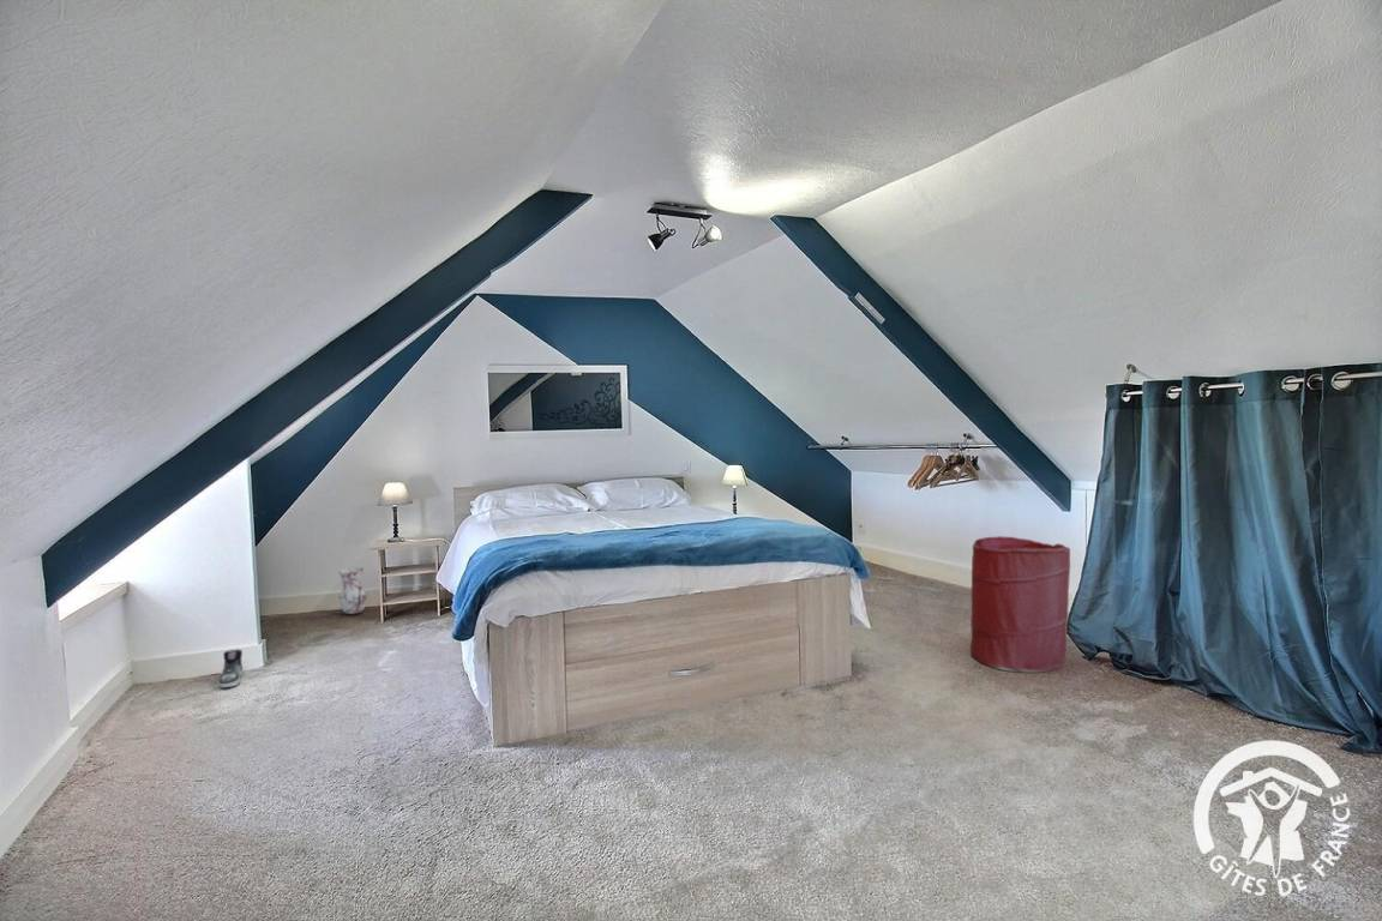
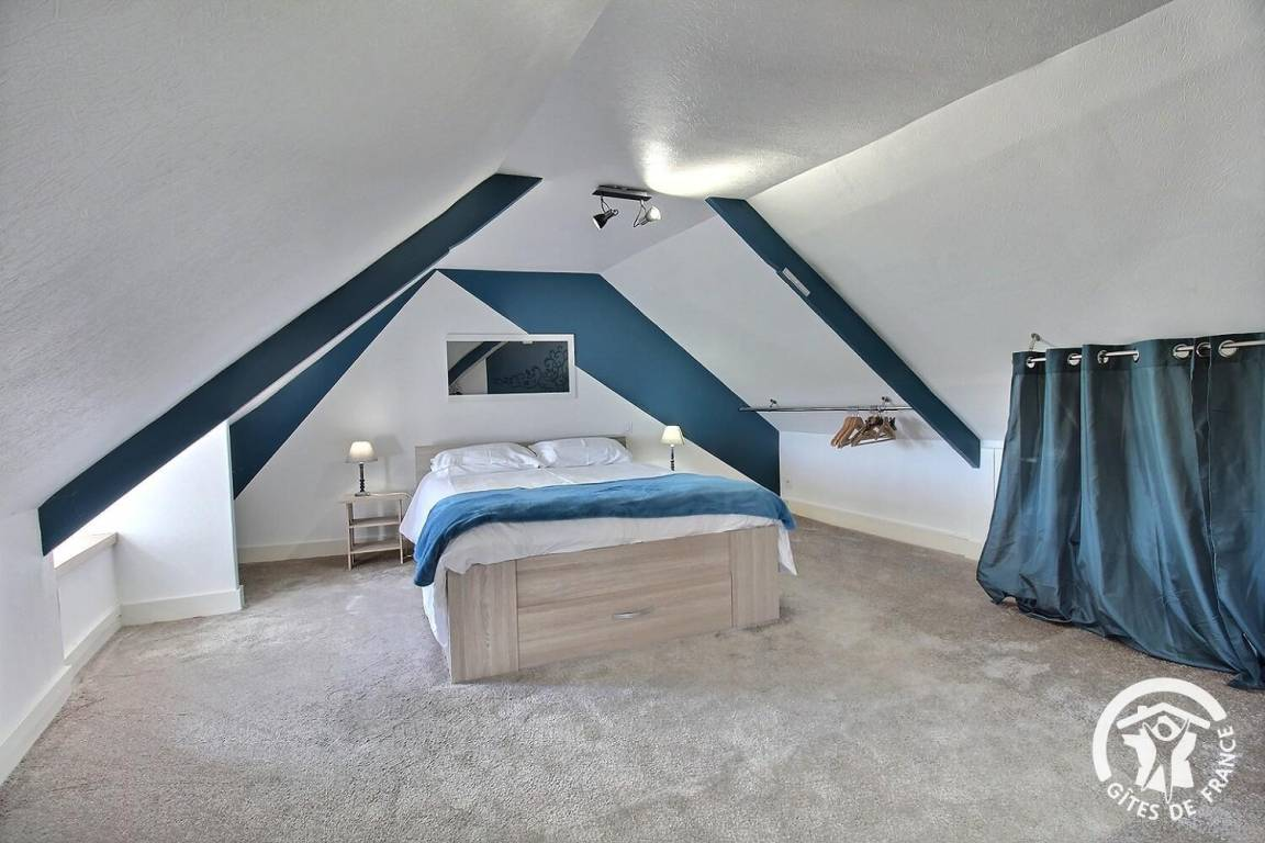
- sneaker [217,649,244,688]
- laundry hamper [969,535,1071,674]
- vase [337,566,368,615]
